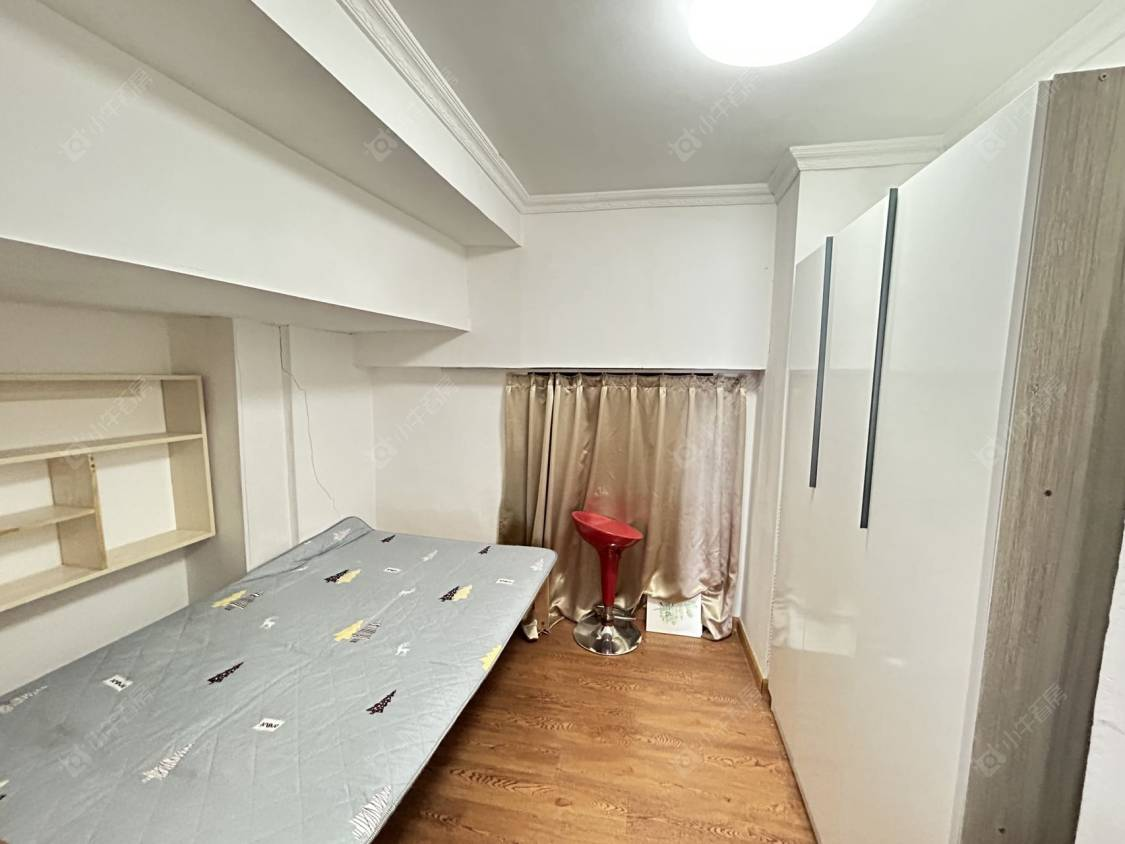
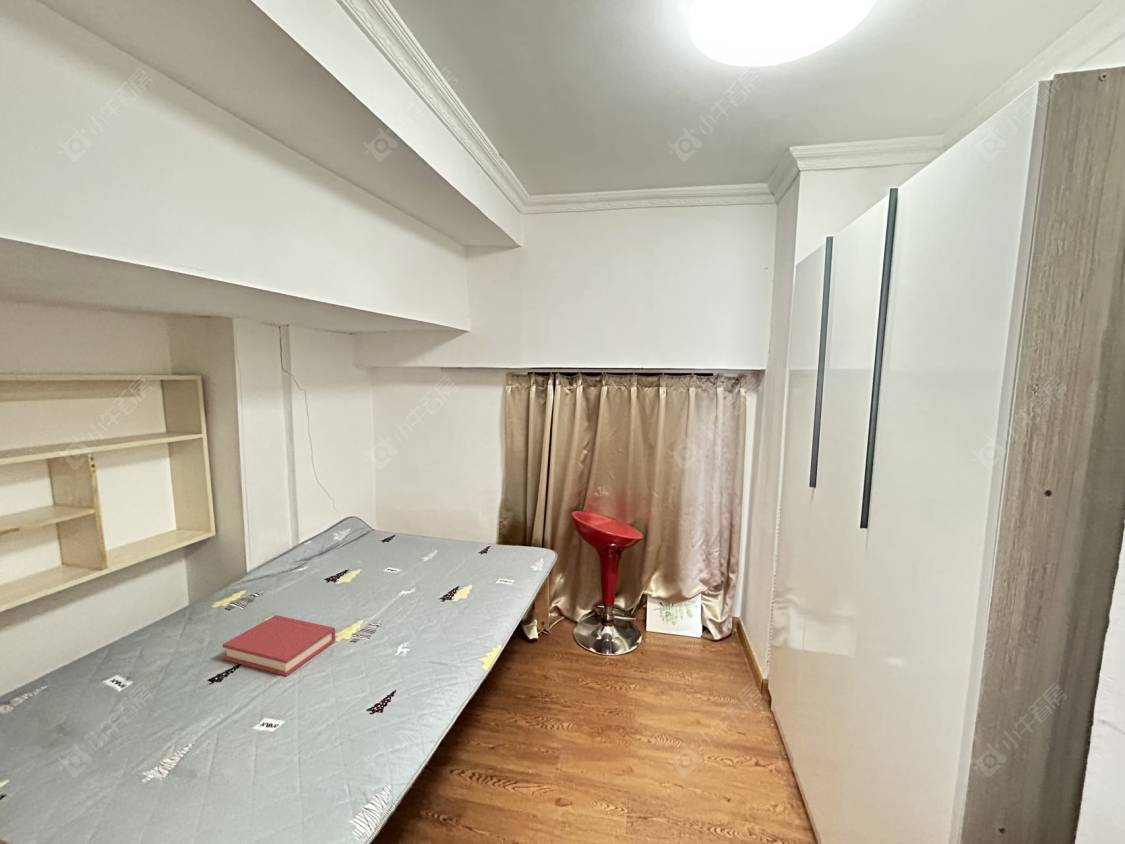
+ hardback book [222,614,336,677]
